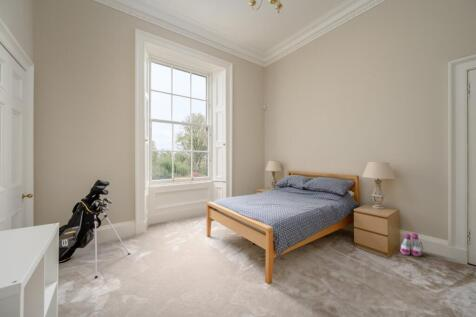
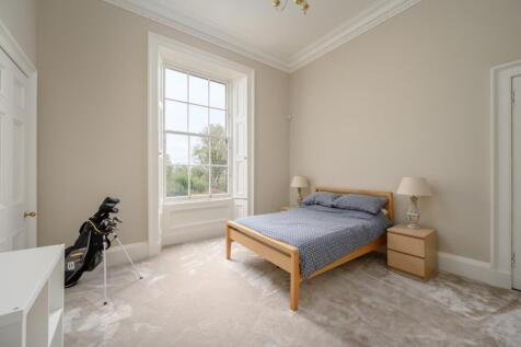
- boots [399,233,424,257]
